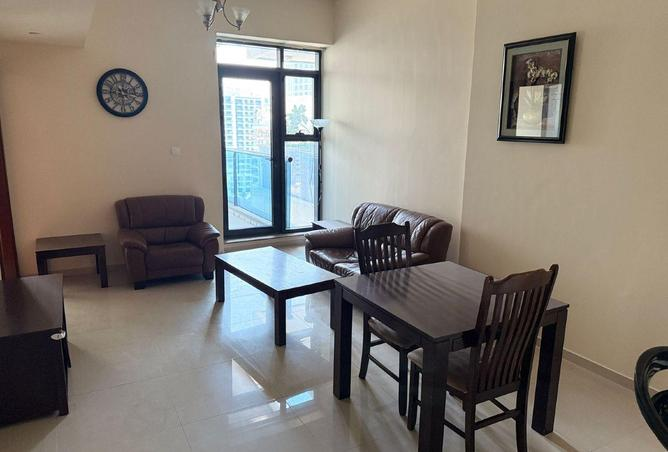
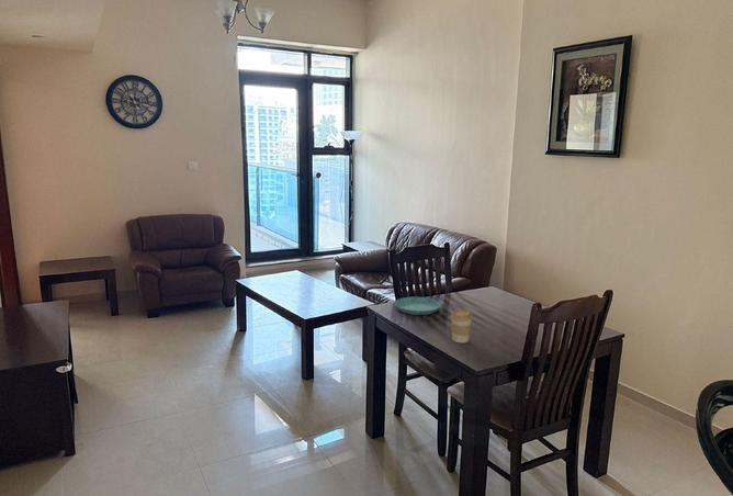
+ saucer [394,296,442,316]
+ coffee cup [450,309,473,343]
